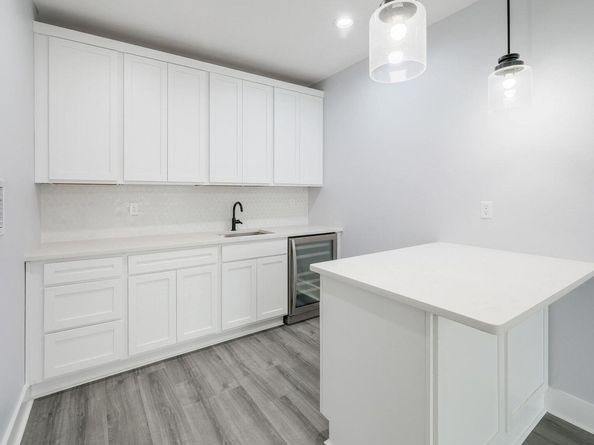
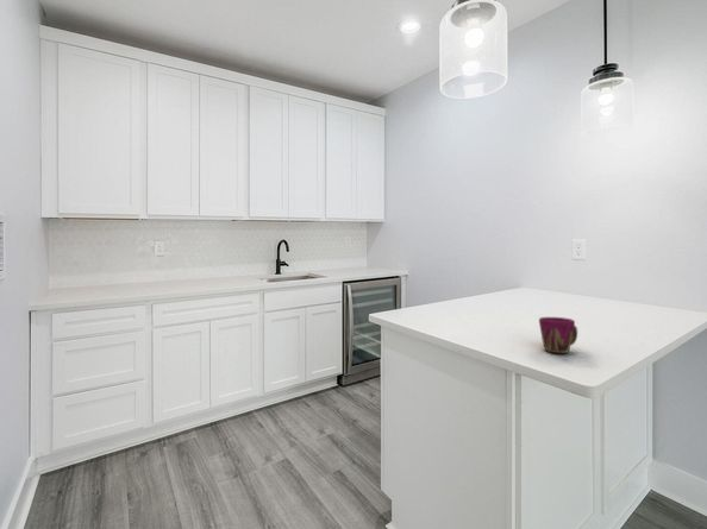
+ cup [538,316,578,354]
